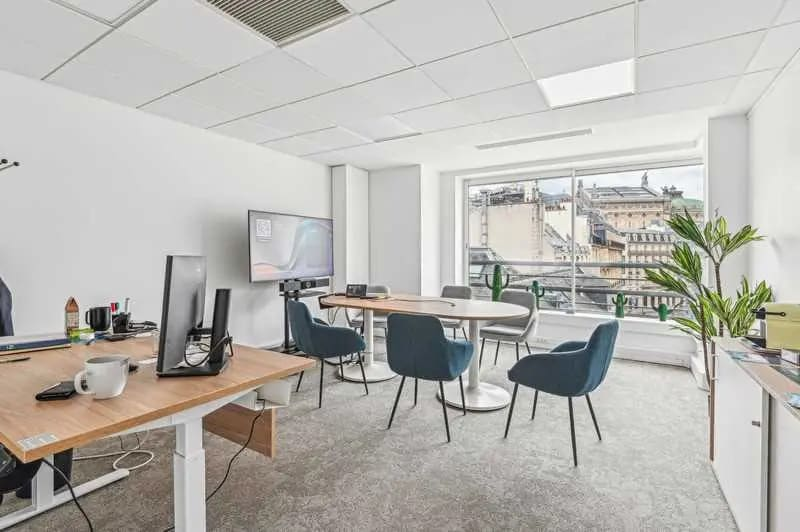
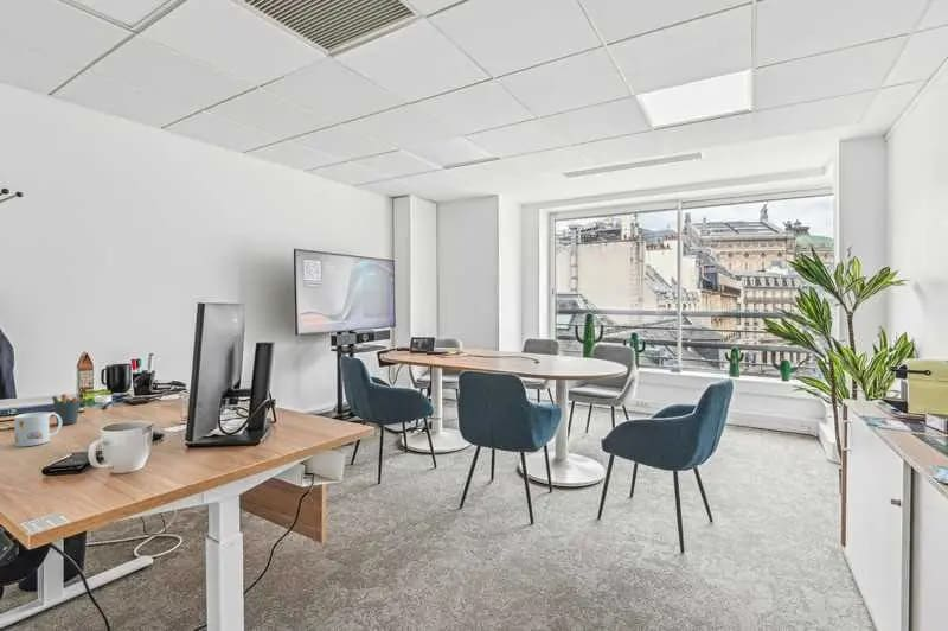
+ mug [13,410,63,447]
+ pen holder [51,388,83,426]
